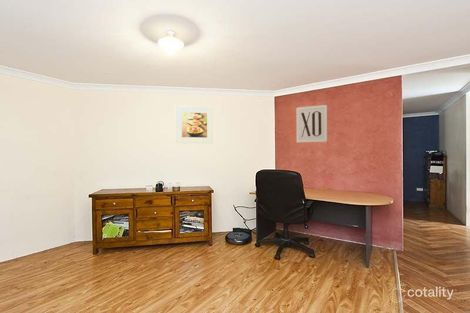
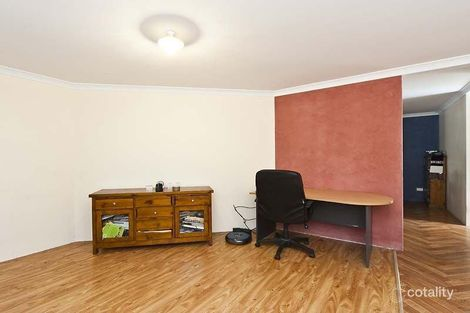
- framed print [175,105,214,144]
- wall art [296,104,328,144]
